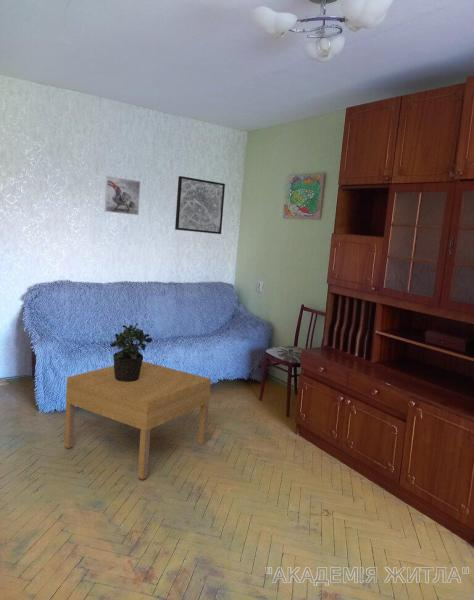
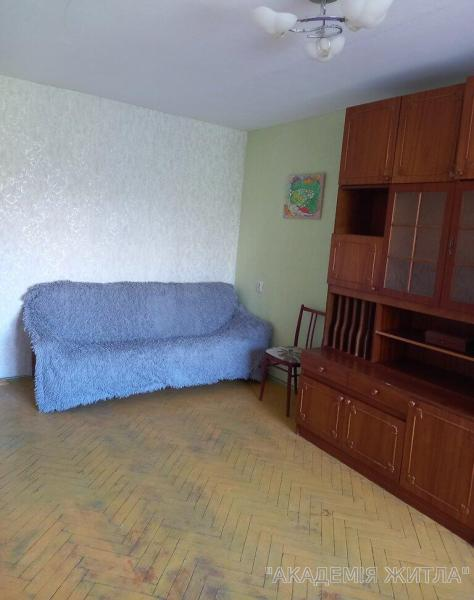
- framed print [104,175,141,216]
- coffee table [63,360,212,480]
- potted plant [109,322,153,382]
- wall art [174,175,226,235]
